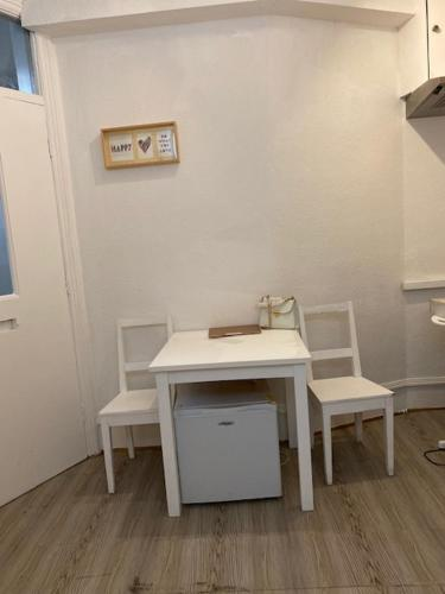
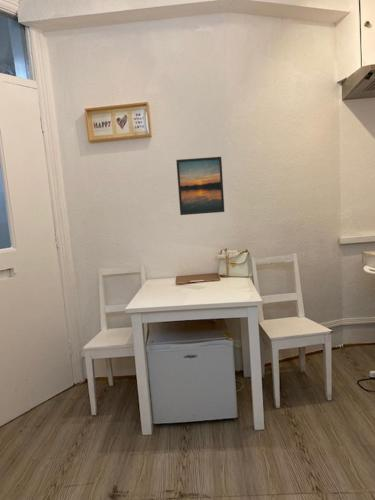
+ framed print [175,156,225,216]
